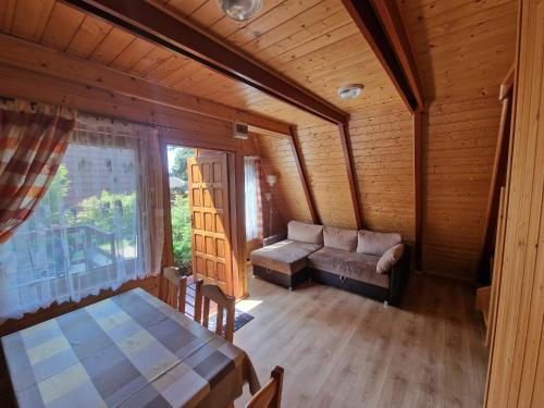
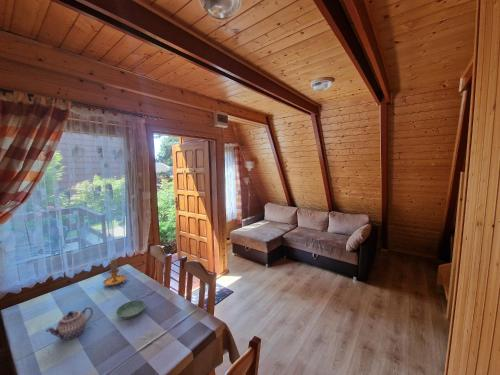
+ teapot [45,306,94,341]
+ saucer [115,299,147,320]
+ candle [102,258,127,287]
